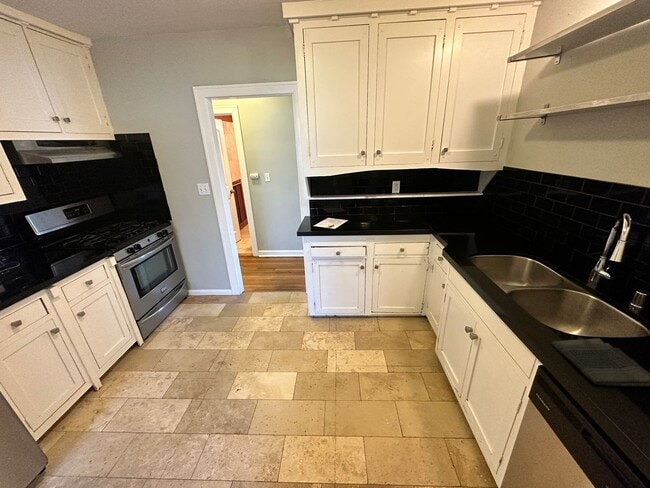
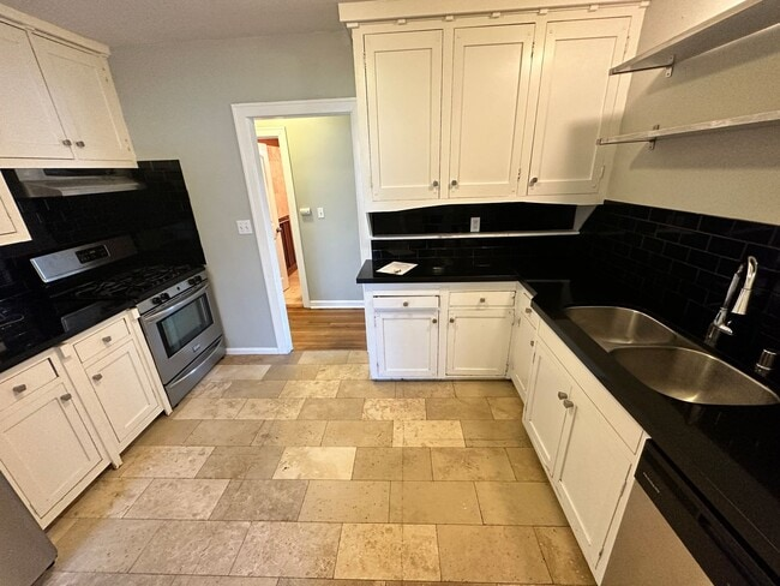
- dish towel [551,338,650,387]
